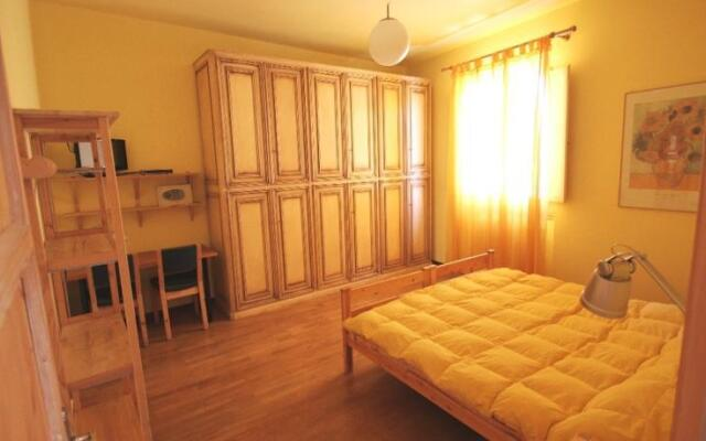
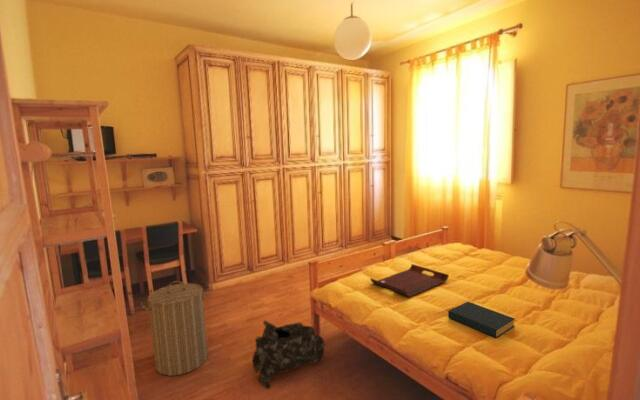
+ body armor [252,319,325,390]
+ serving tray [369,263,450,298]
+ hardback book [447,301,516,339]
+ laundry hamper [140,280,210,377]
